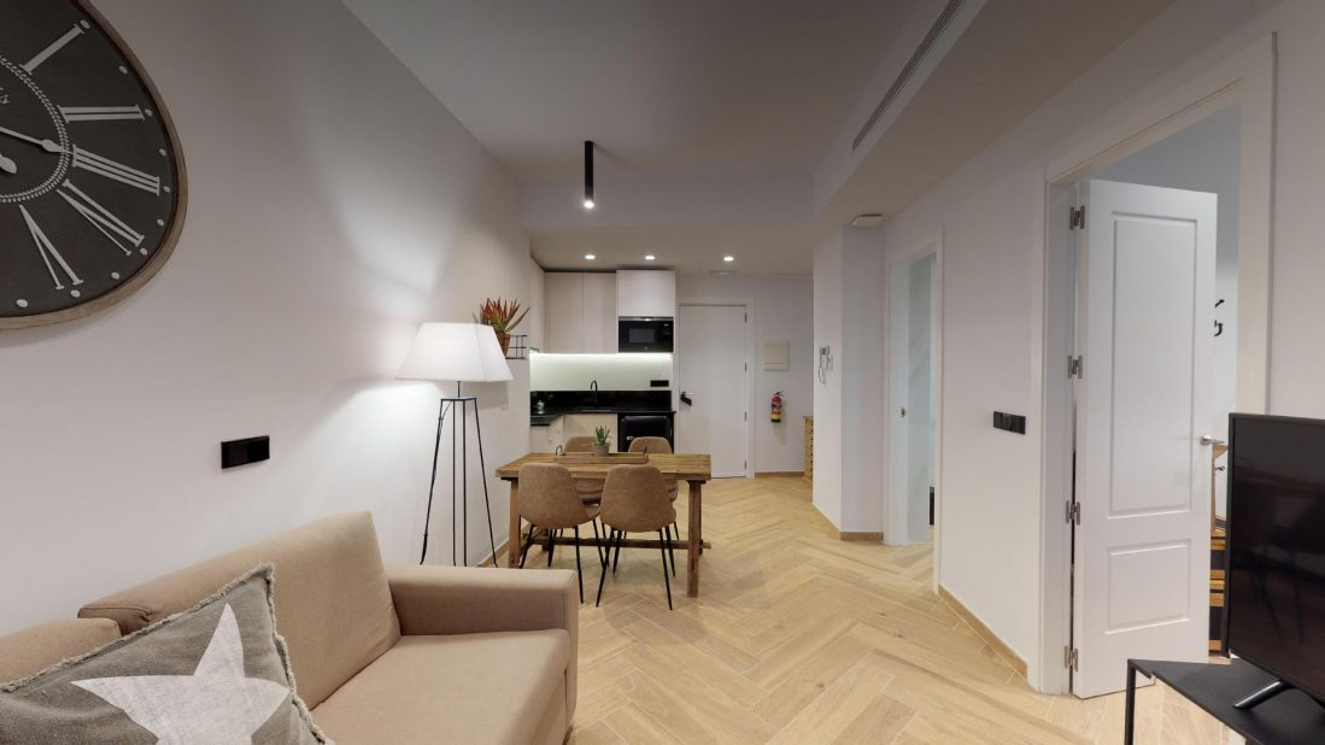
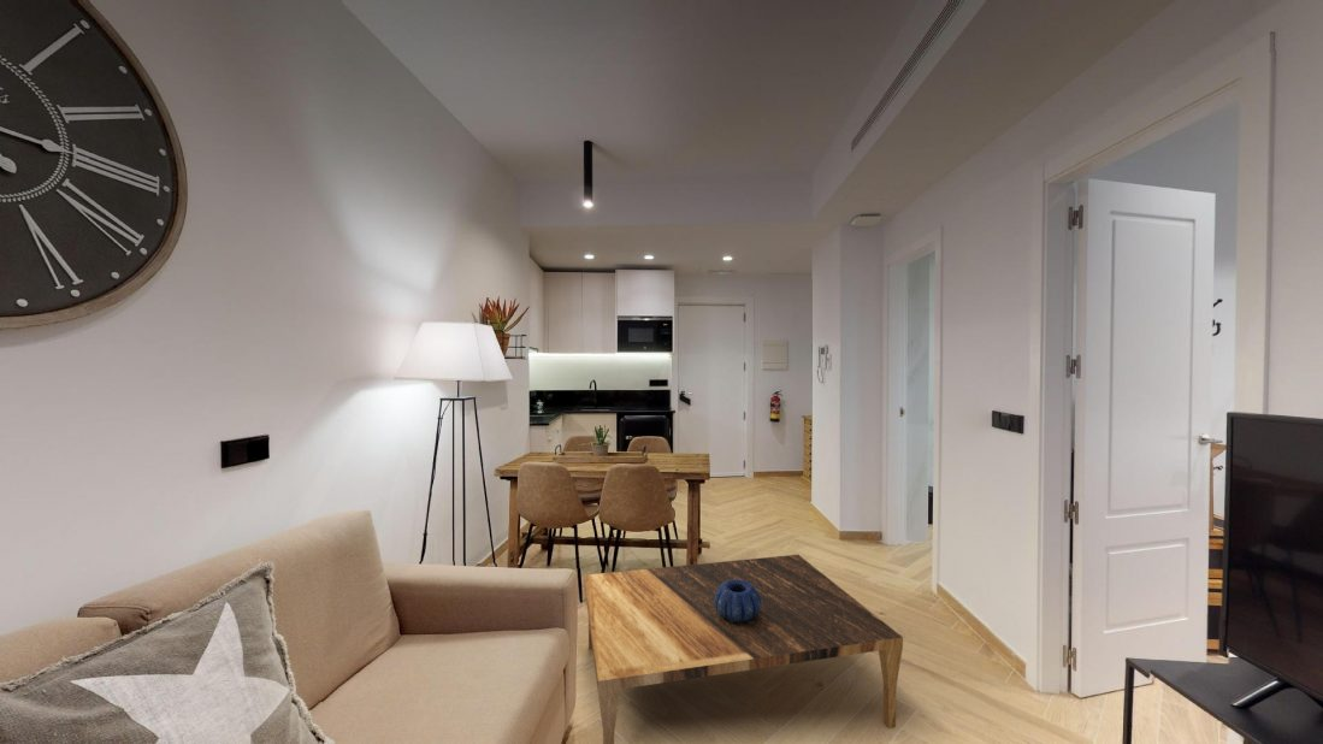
+ decorative bowl [714,579,761,622]
+ coffee table [583,554,904,744]
